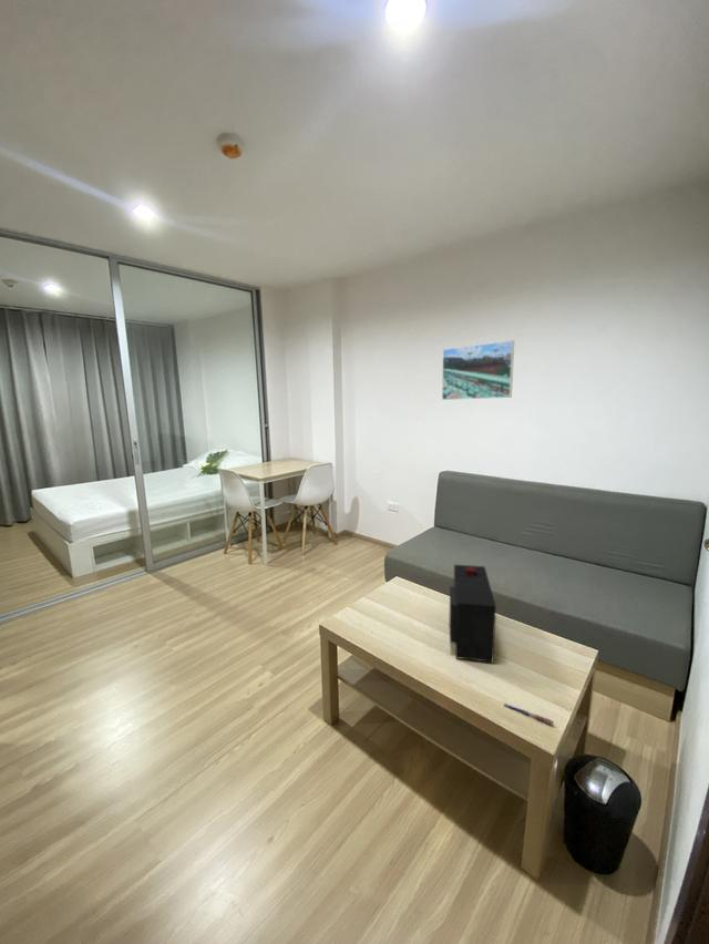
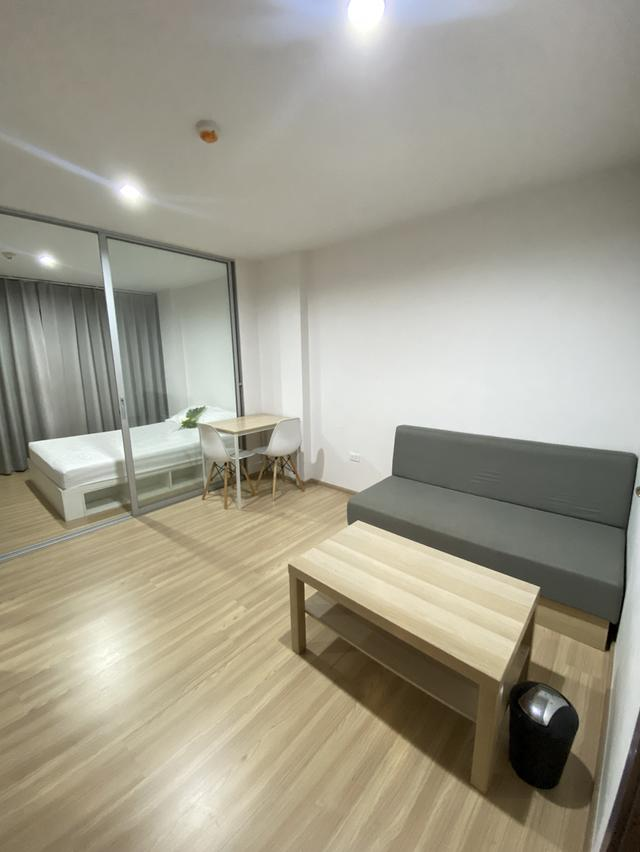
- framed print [441,339,515,401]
- speaker [448,564,497,664]
- pen [503,702,555,725]
